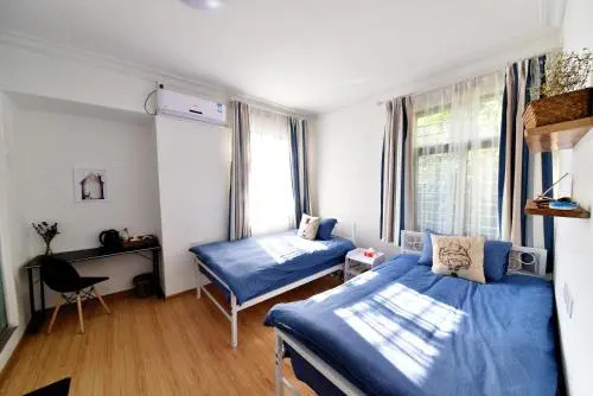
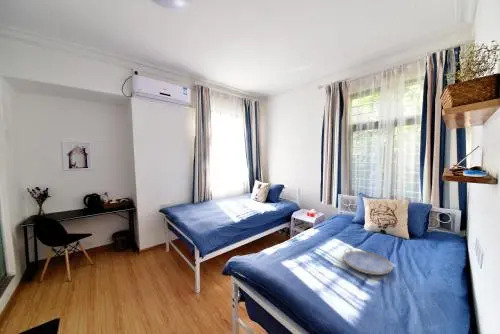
+ serving tray [342,247,394,276]
